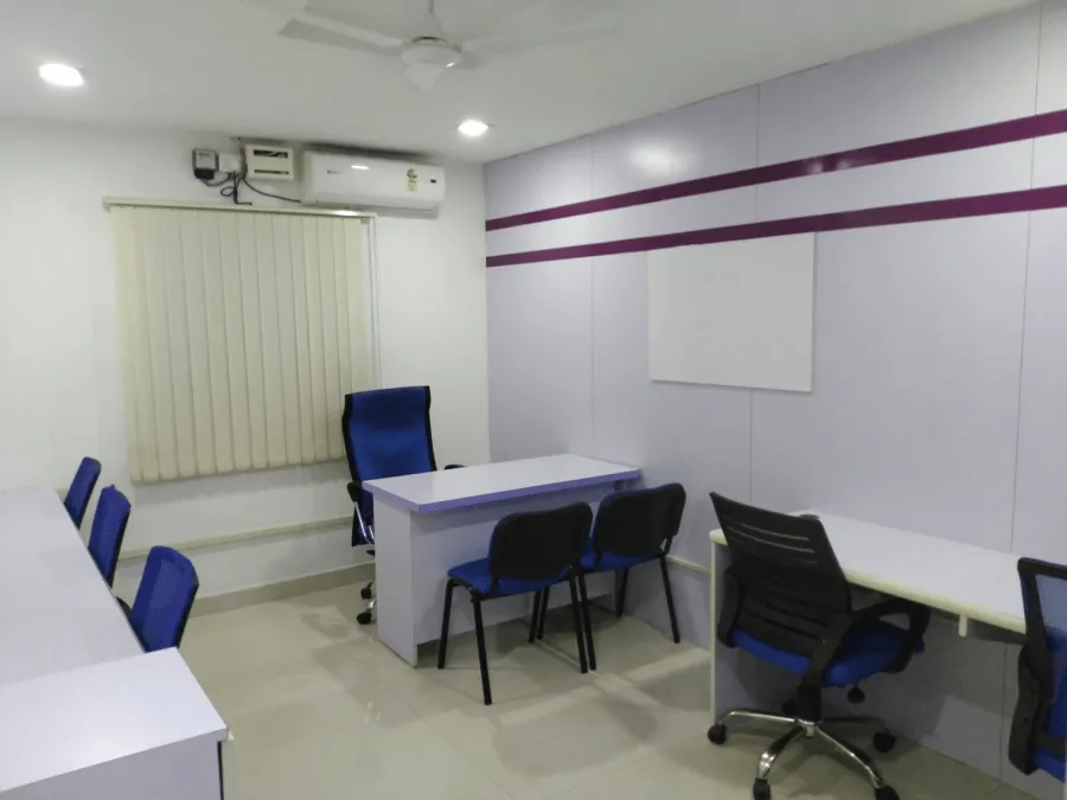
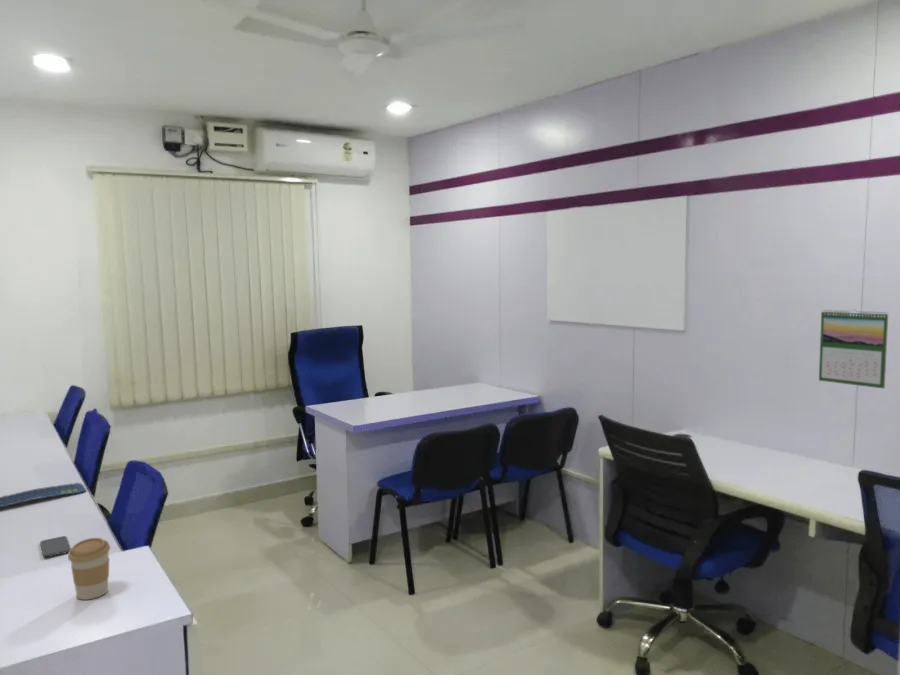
+ smartphone [39,535,71,558]
+ coffee cup [67,537,111,601]
+ calendar [818,309,889,390]
+ keyboard [0,482,87,508]
